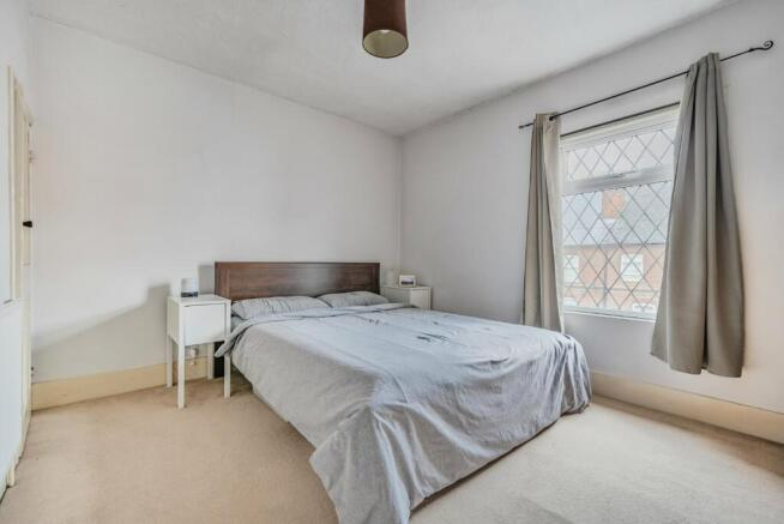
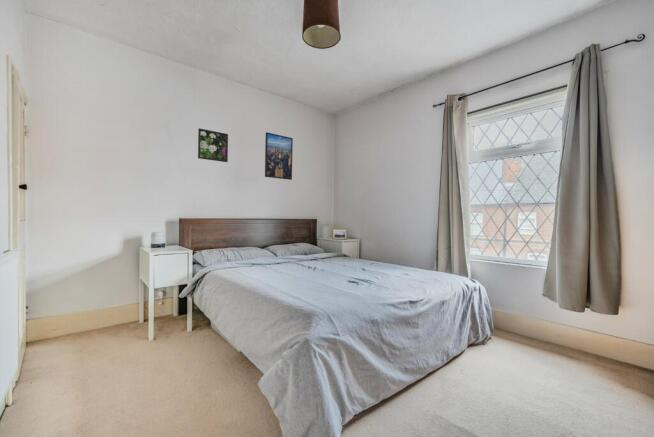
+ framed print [197,127,229,163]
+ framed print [264,131,294,181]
